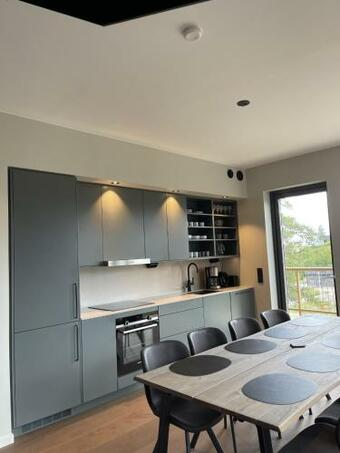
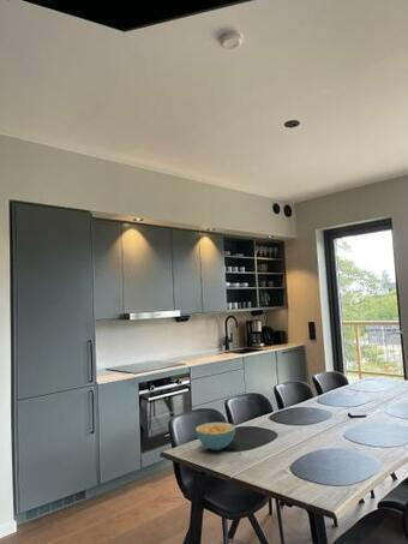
+ cereal bowl [194,422,236,452]
